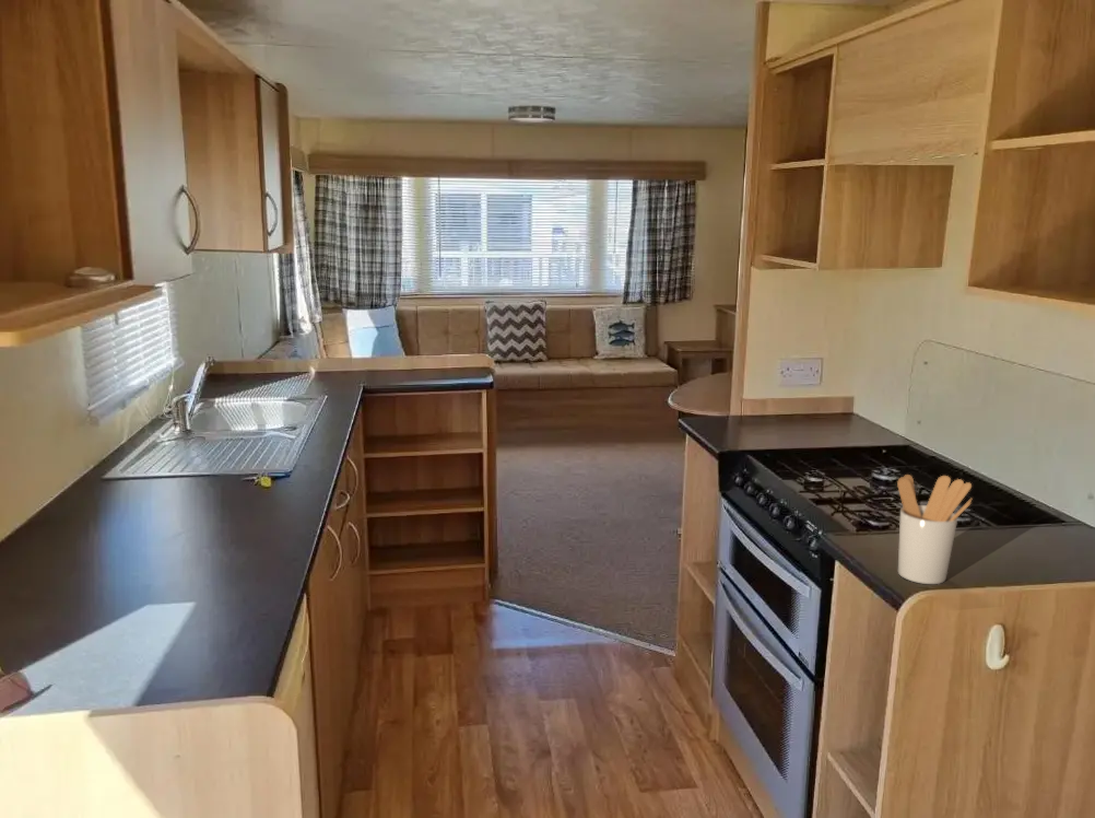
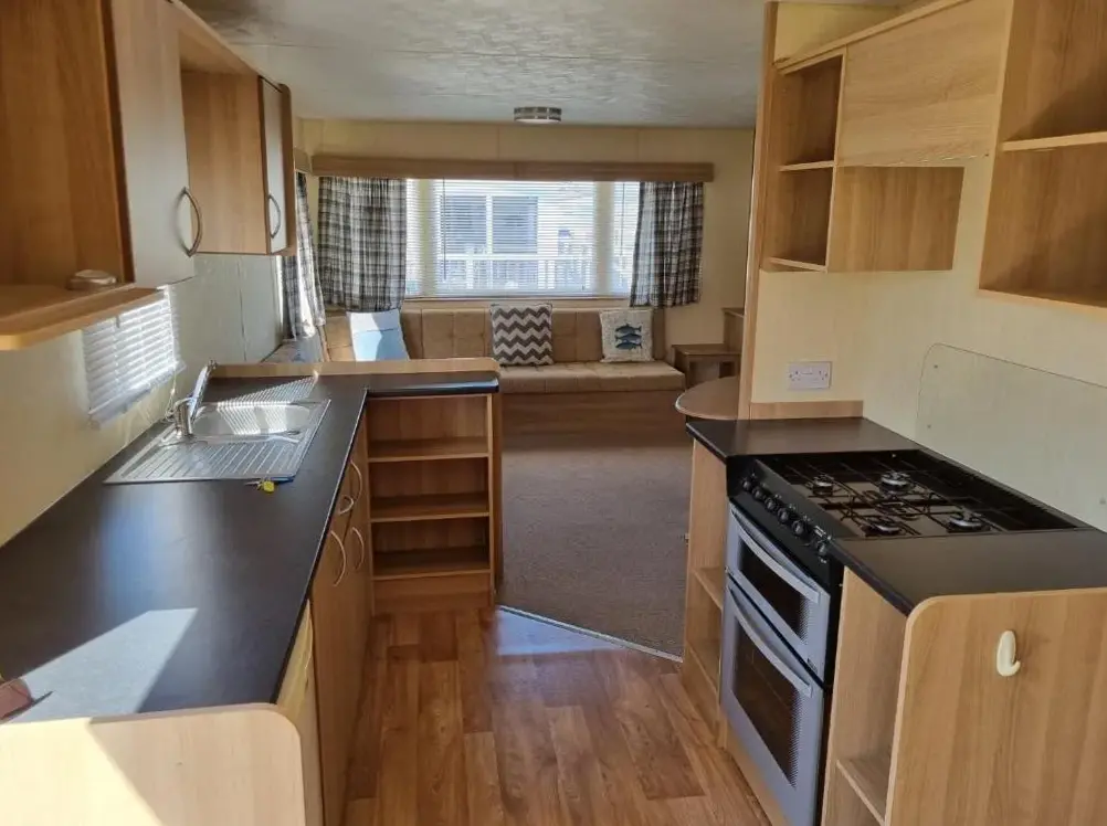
- utensil holder [896,474,974,585]
